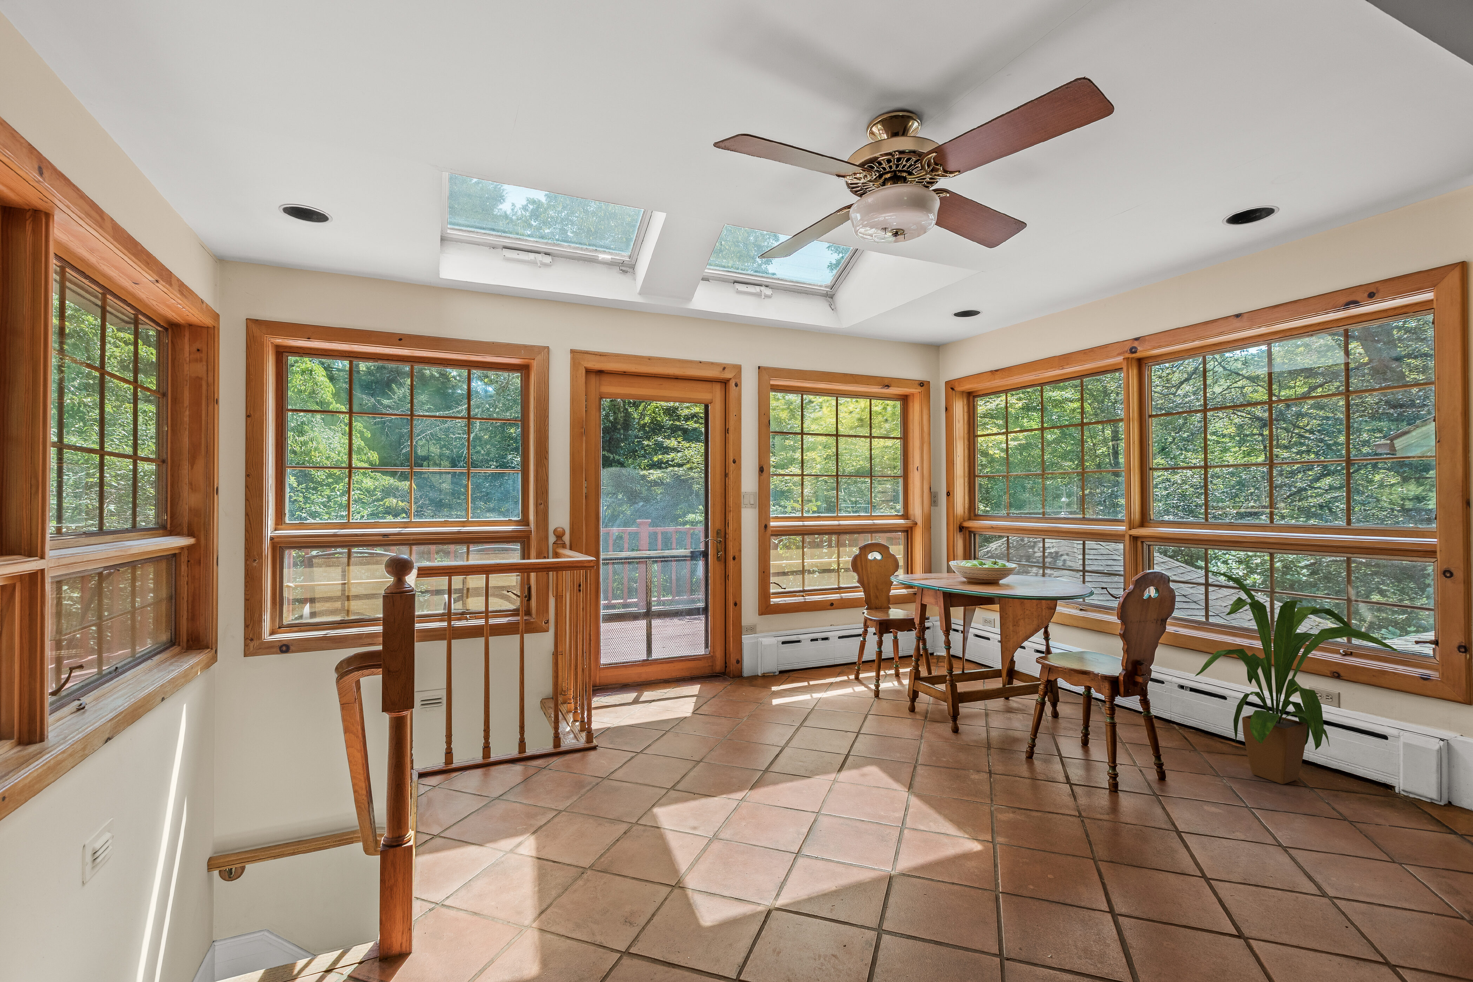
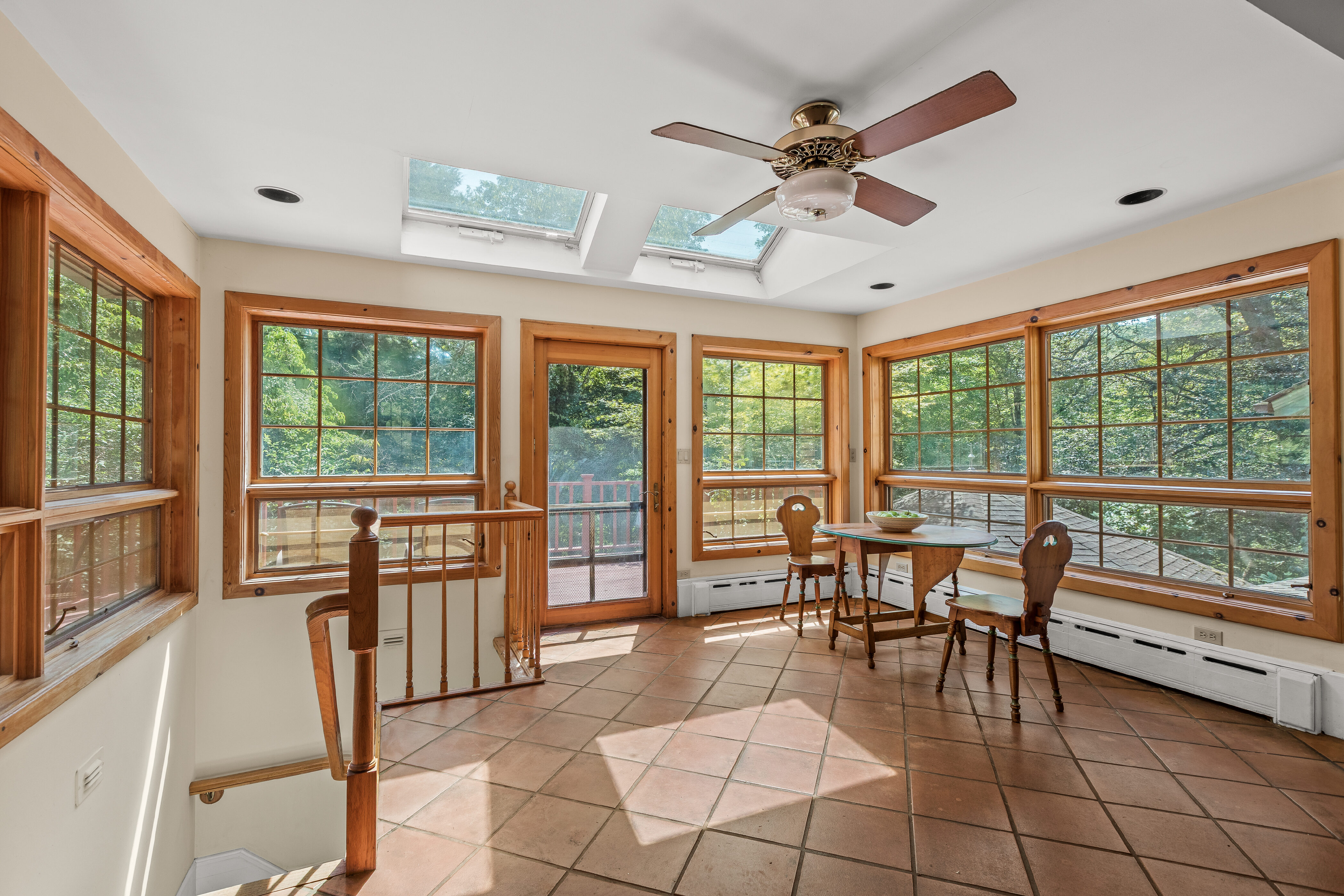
- house plant [1195,570,1401,785]
